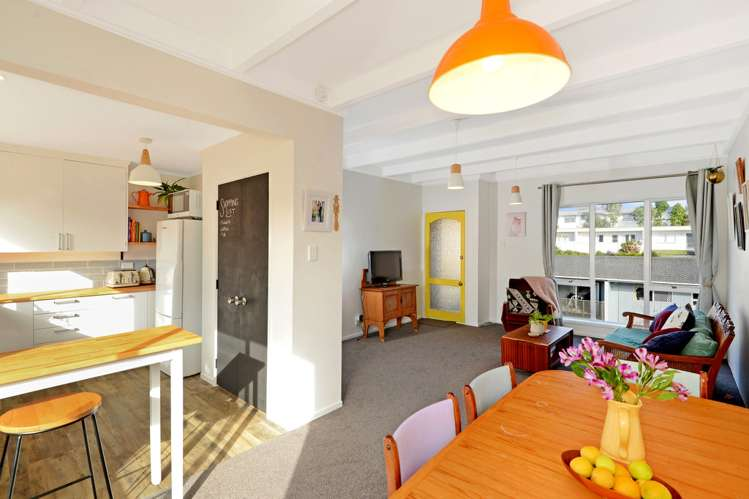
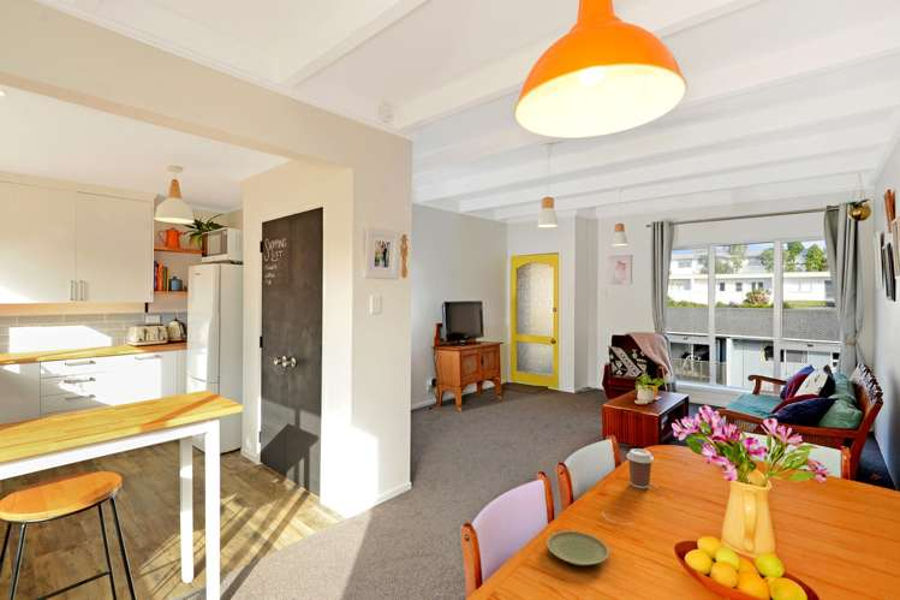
+ coffee cup [626,447,655,489]
+ plate [546,530,610,566]
